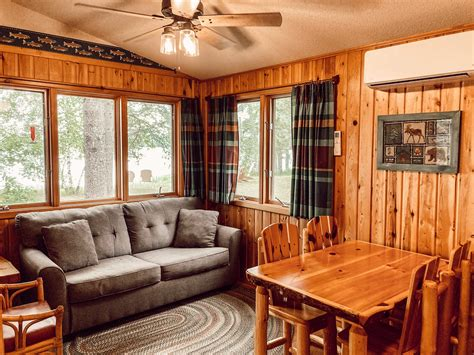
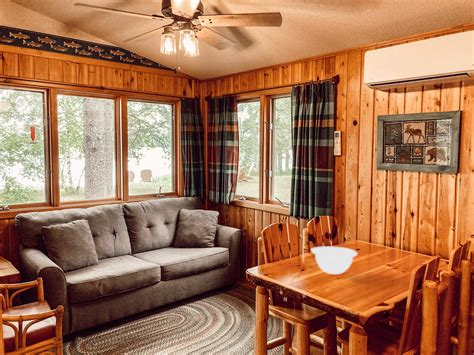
+ mixing bowl [310,245,358,275]
